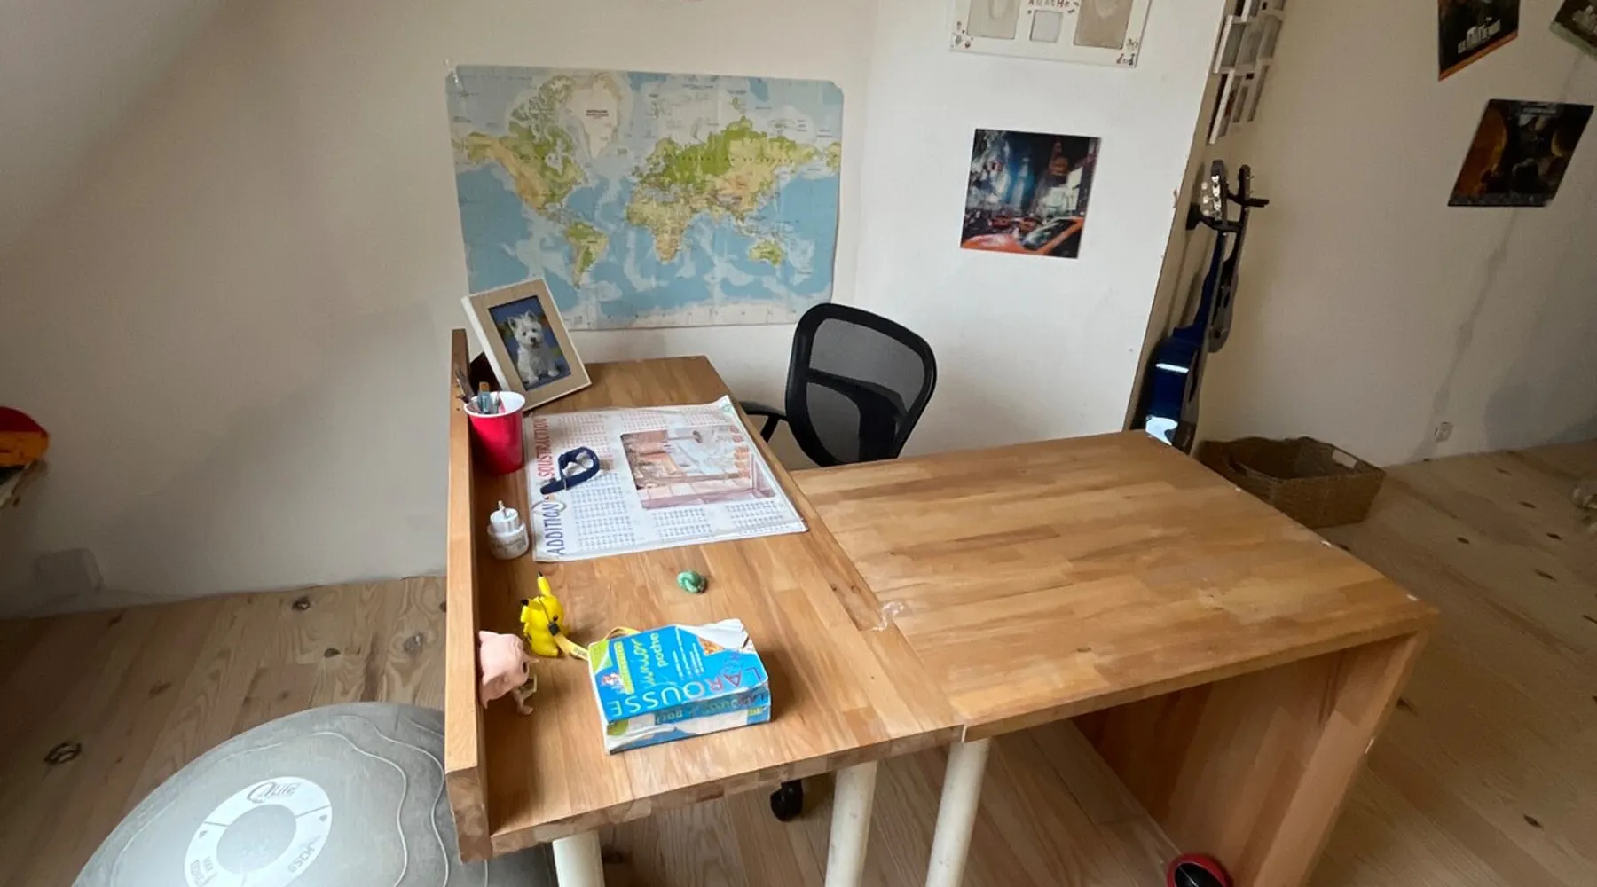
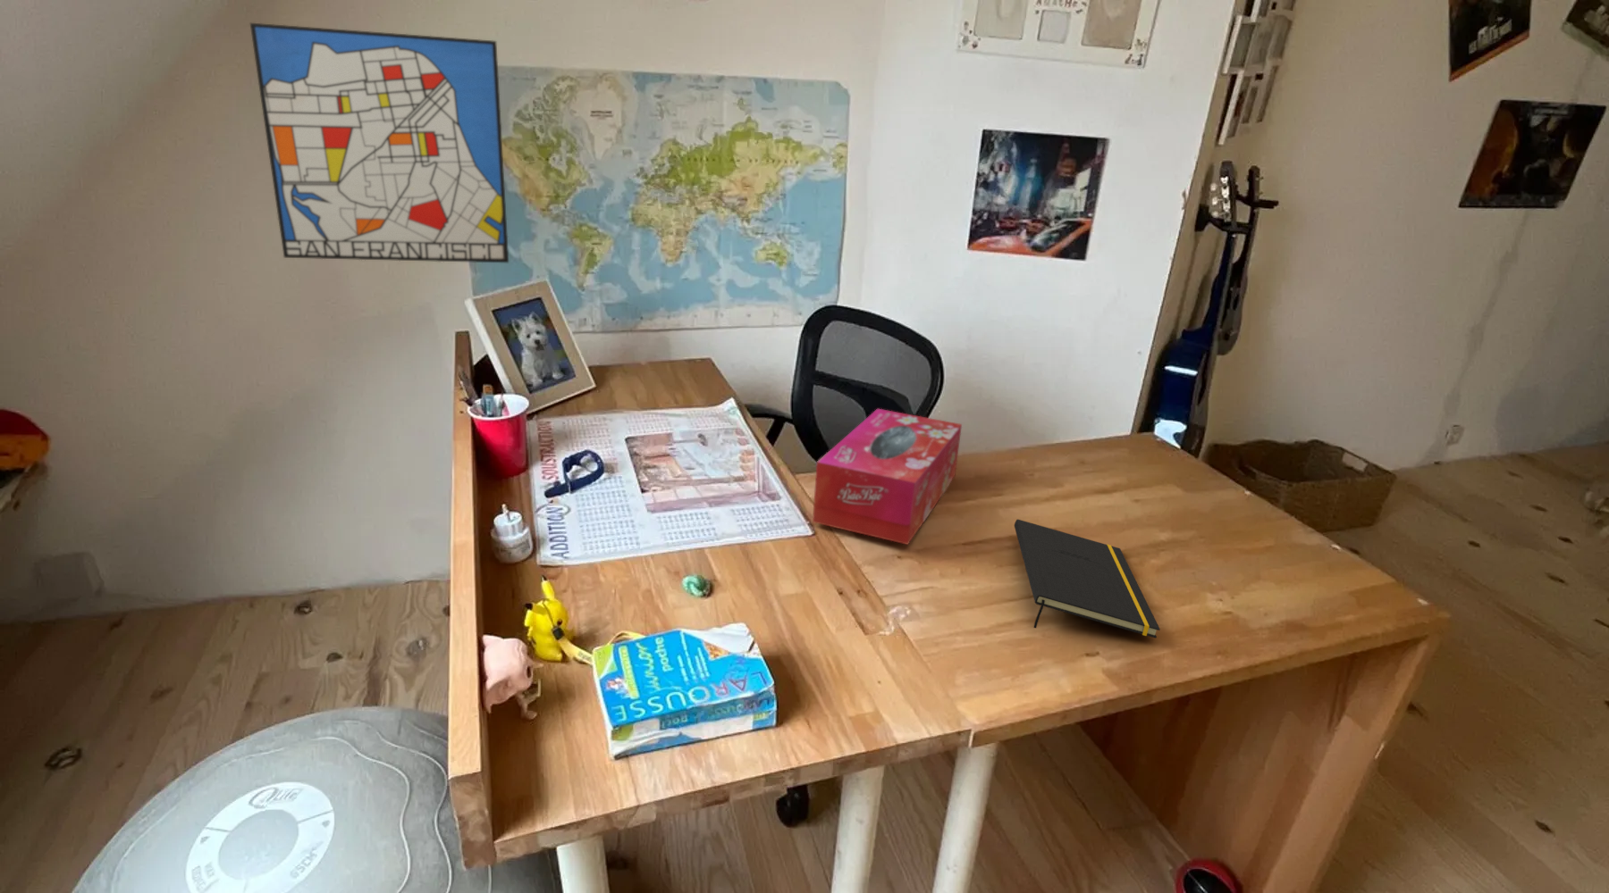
+ wall art [250,22,510,264]
+ notepad [1014,519,1161,639]
+ tissue box [811,408,963,545]
